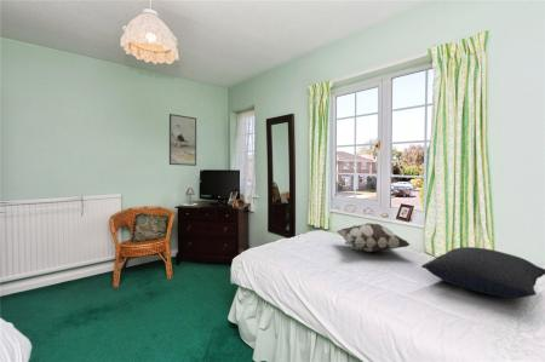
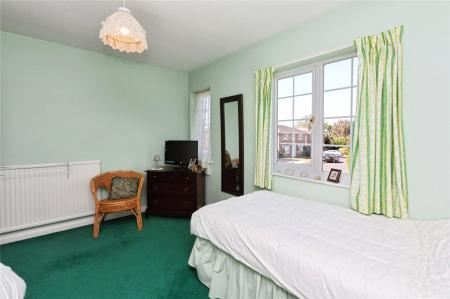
- pillow [420,246,545,299]
- decorative pillow [335,222,411,253]
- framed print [168,113,197,167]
